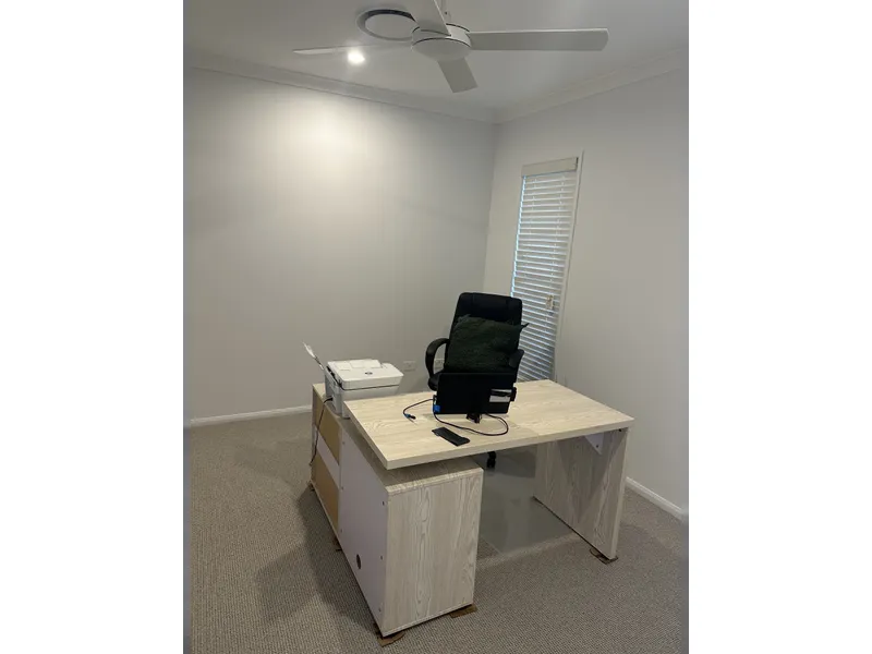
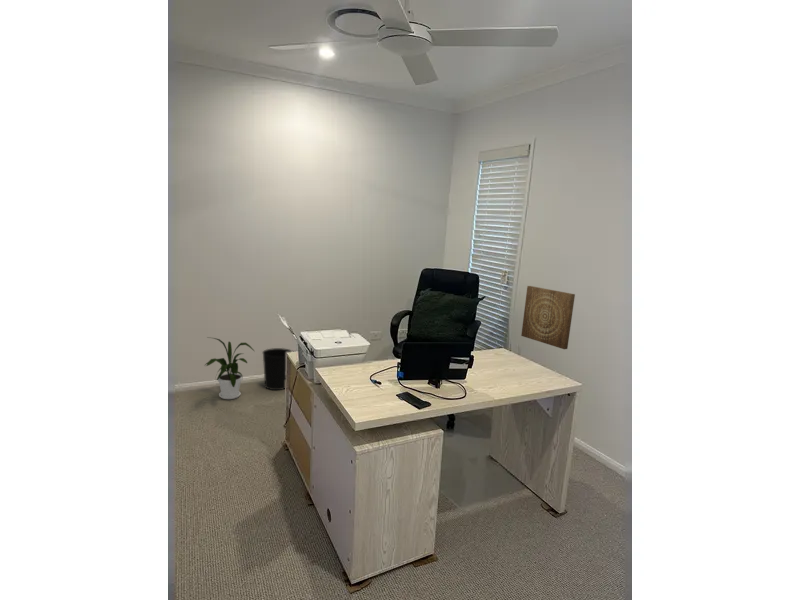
+ house plant [203,336,256,400]
+ wastebasket [261,347,293,391]
+ wall art [520,285,576,350]
